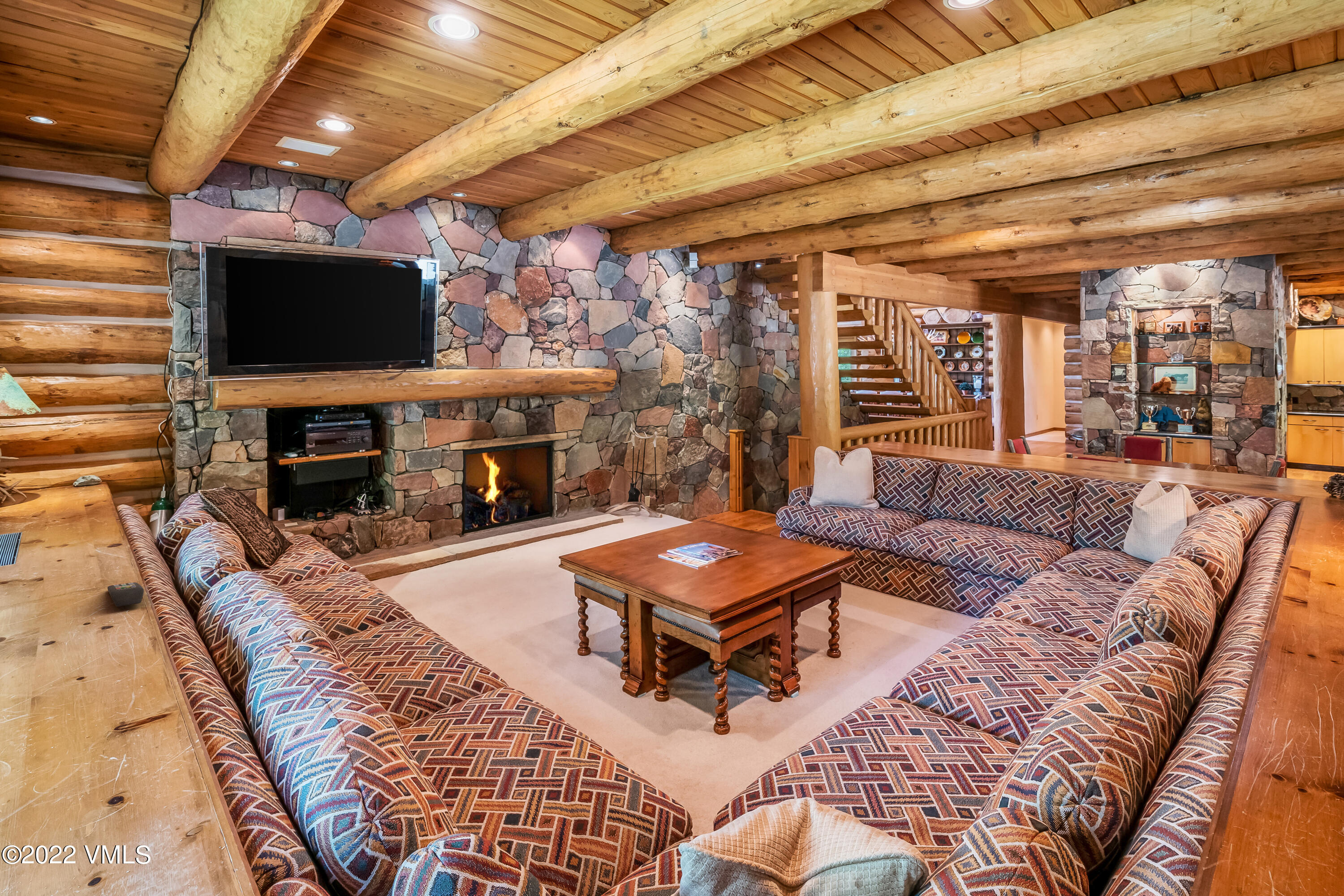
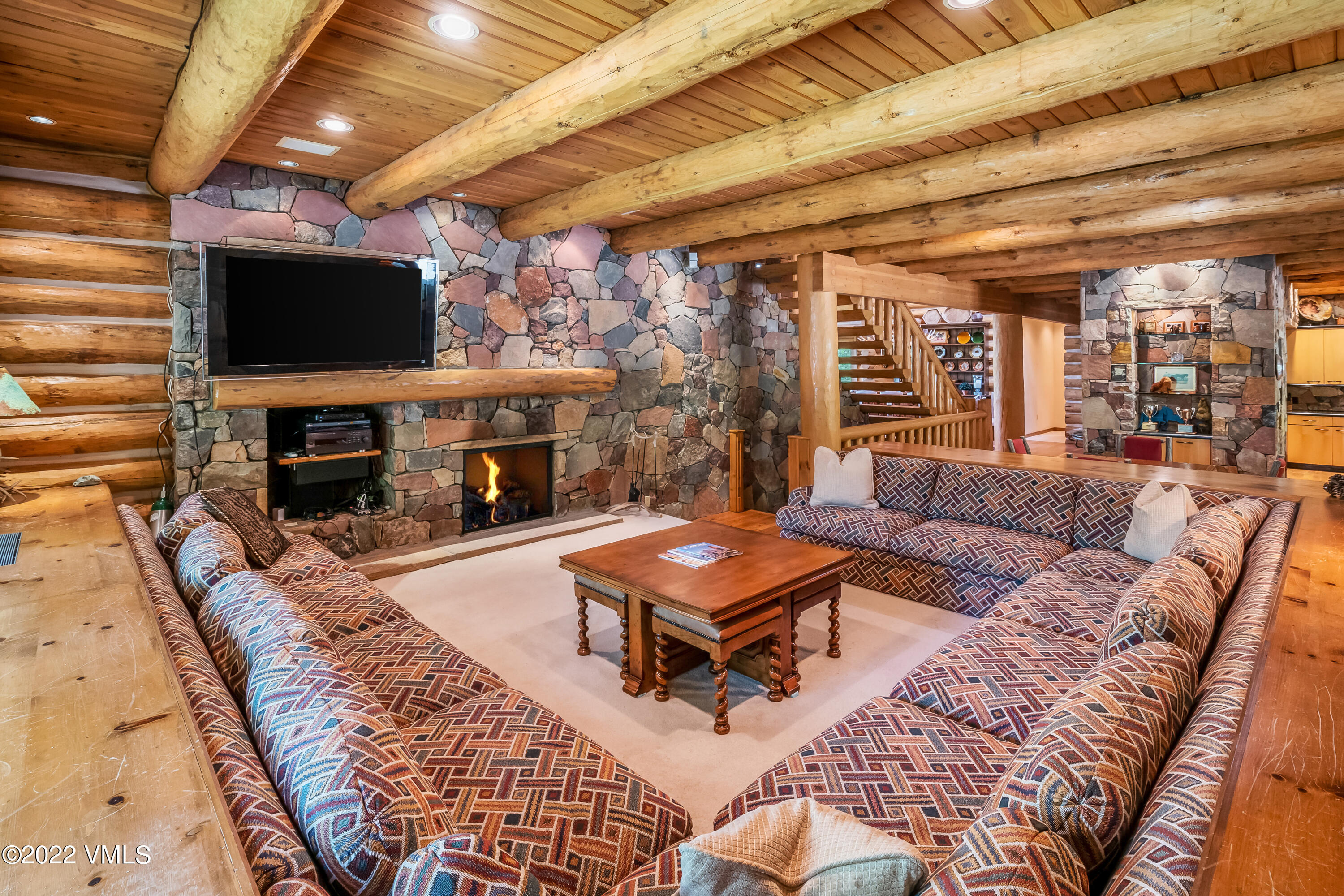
- remote control [107,582,144,607]
